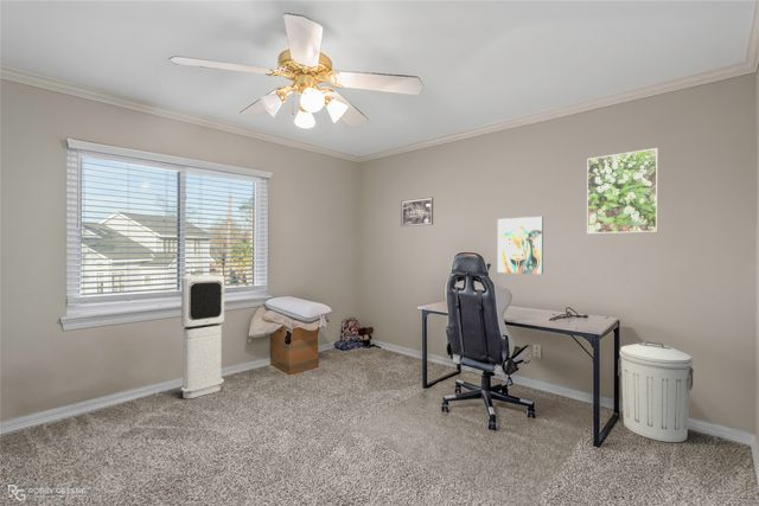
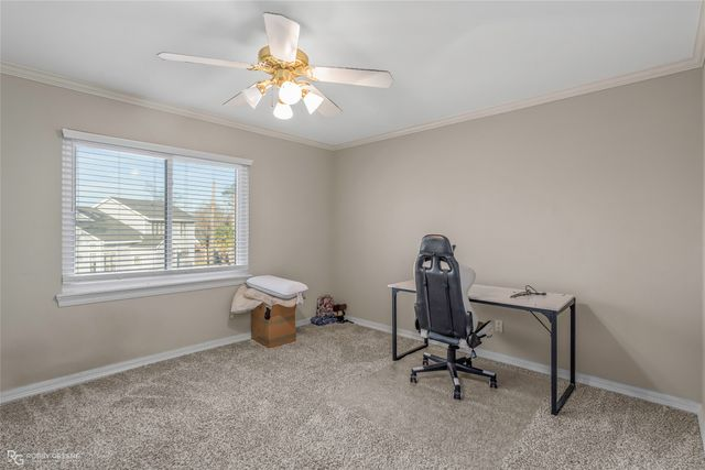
- wall art [400,197,434,228]
- wall art [497,216,544,275]
- air purifier [180,274,225,399]
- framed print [586,147,658,235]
- trash can [617,340,695,443]
